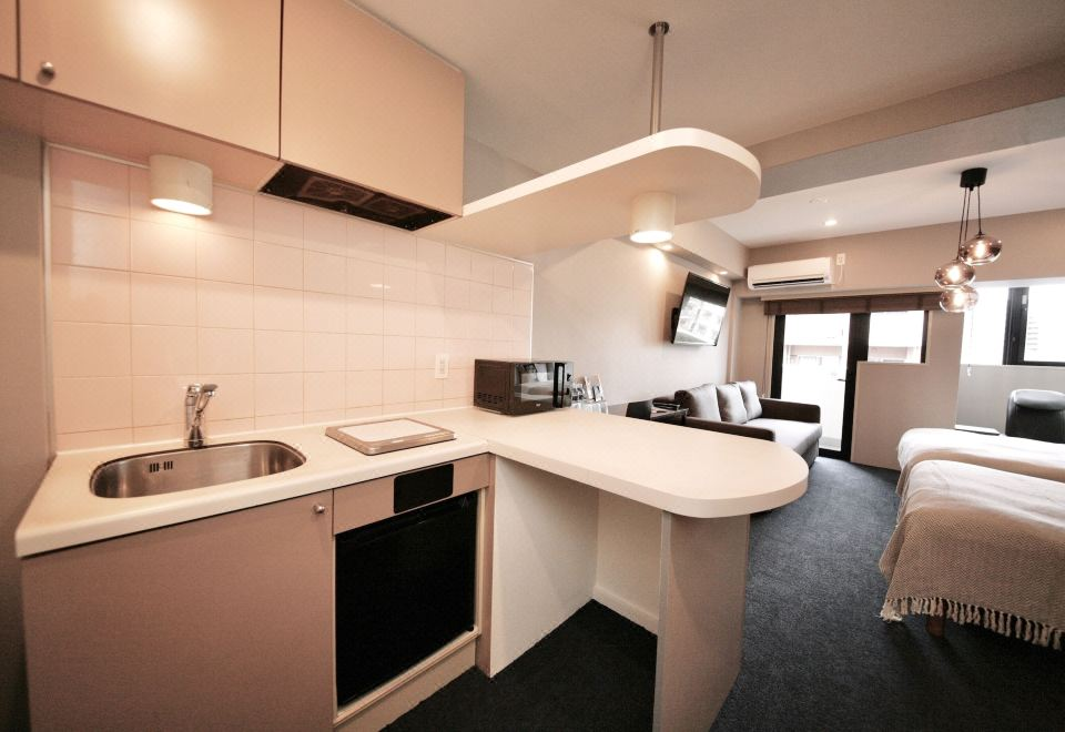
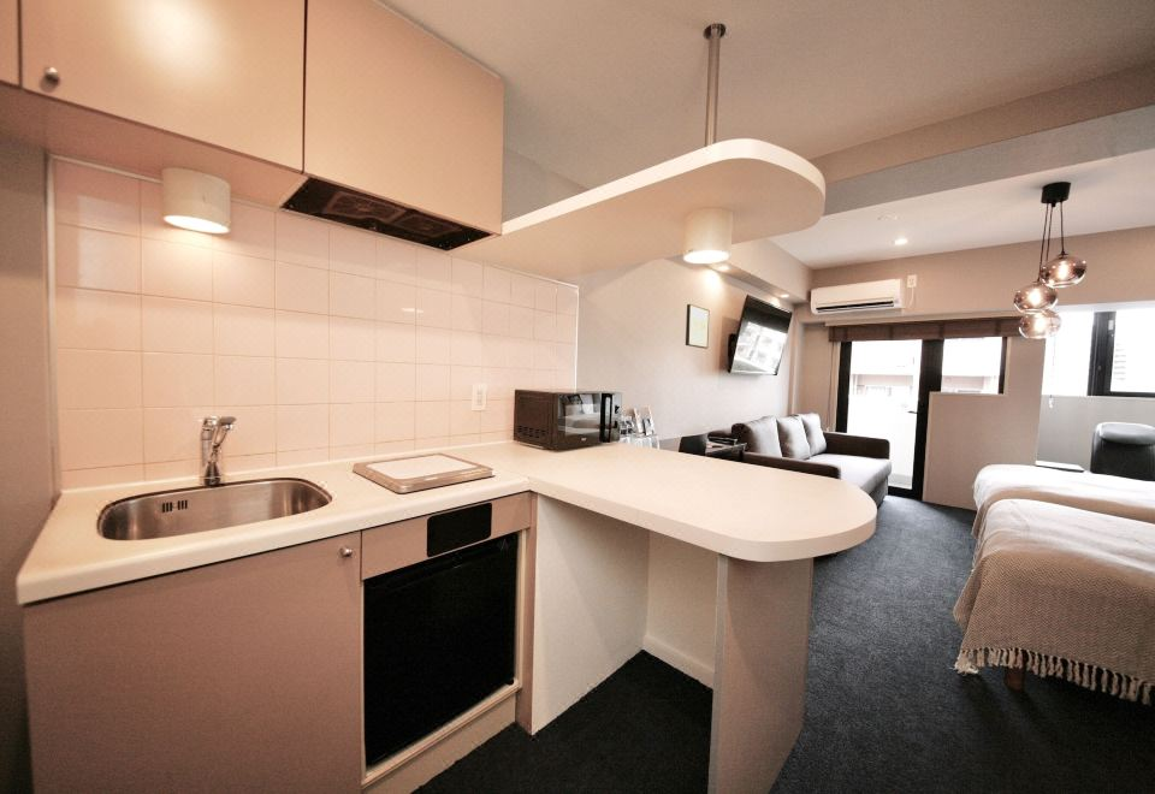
+ wall art [685,303,710,350]
